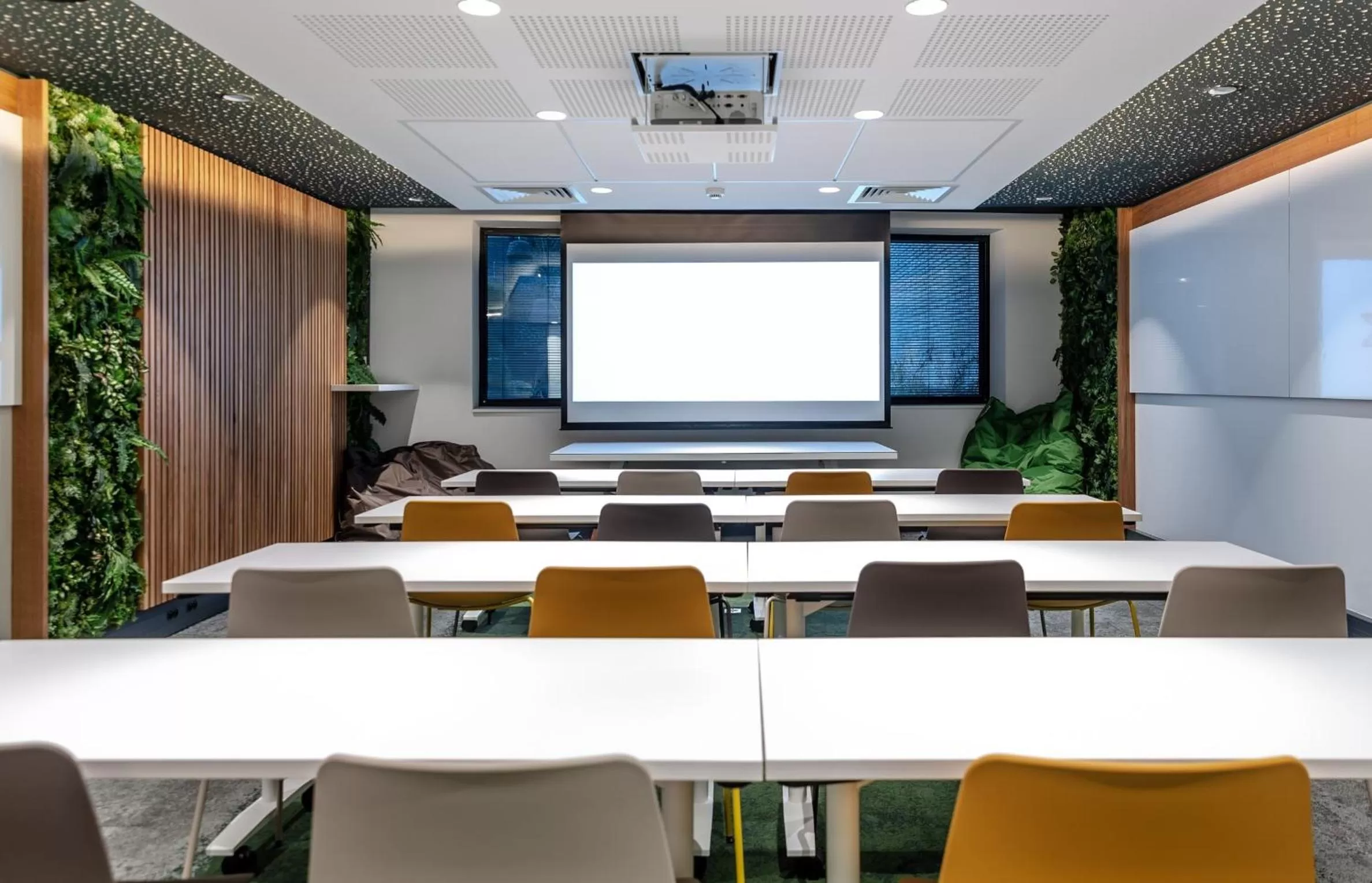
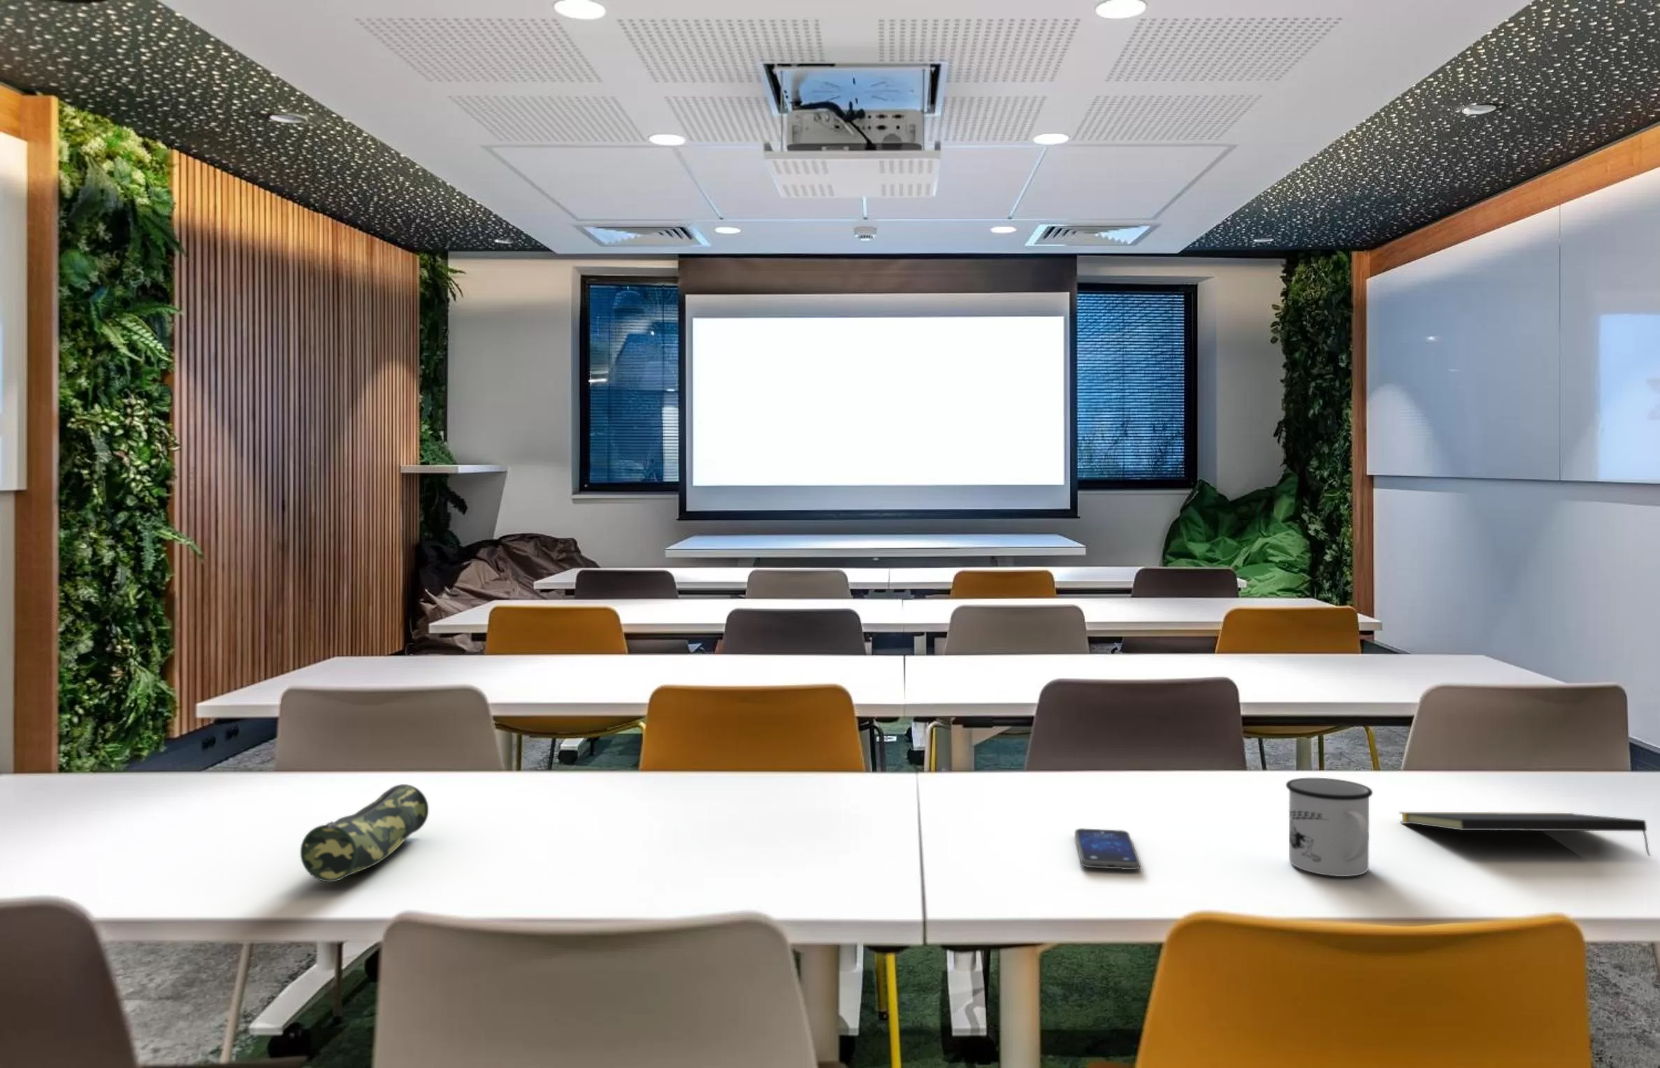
+ mug [1285,778,1373,877]
+ smartphone [1074,827,1141,870]
+ notepad [1399,812,1652,856]
+ pencil case [300,784,430,883]
